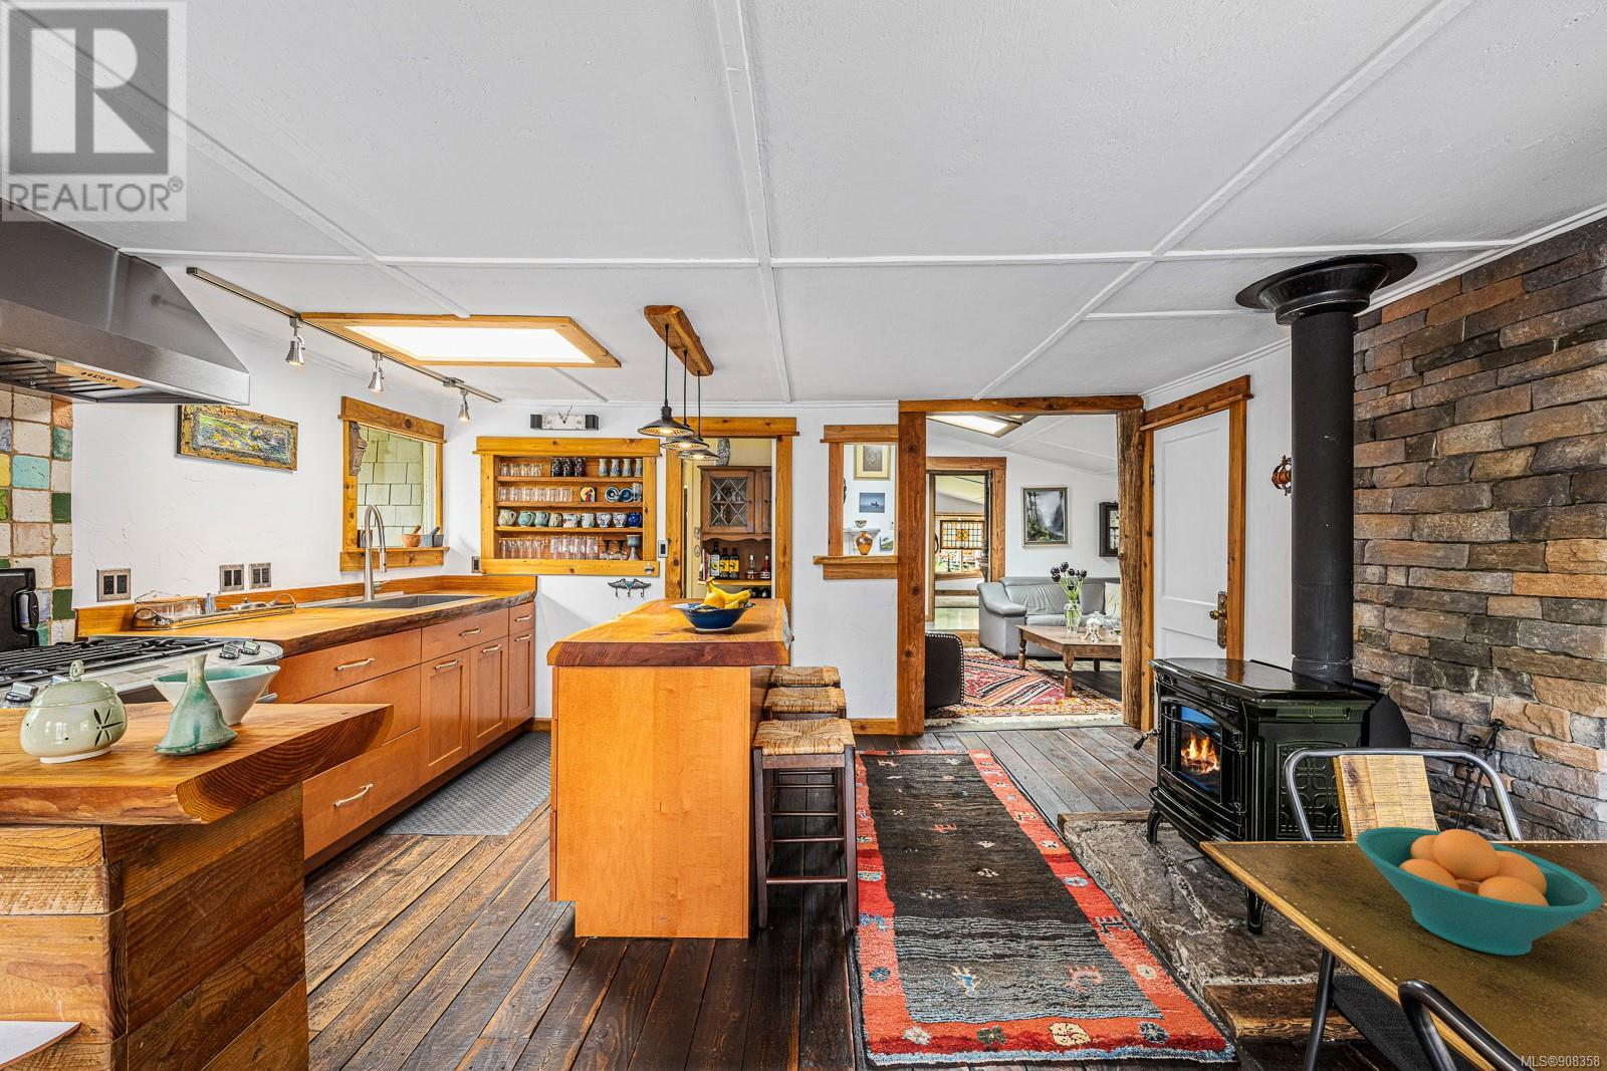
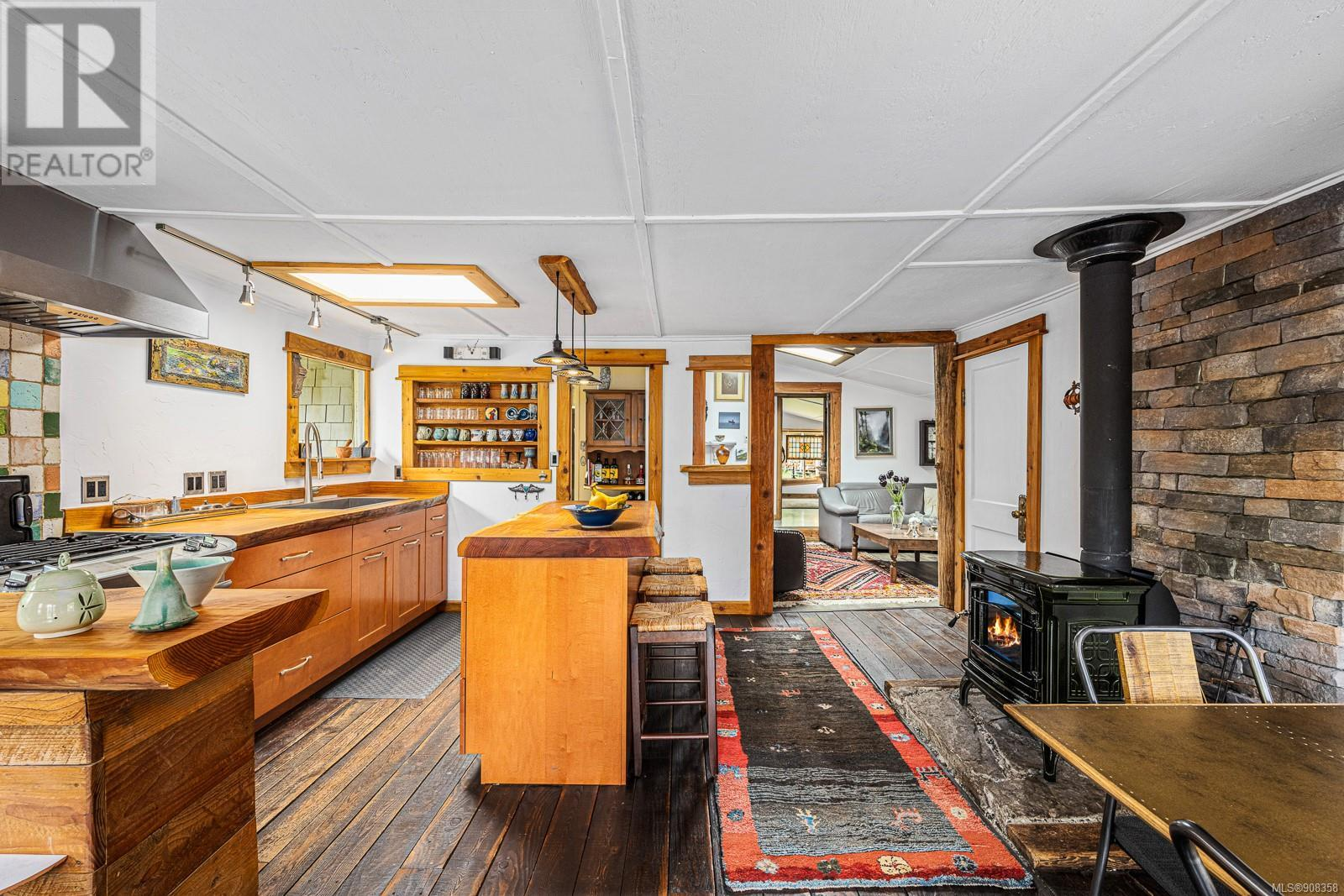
- fruit bowl [1355,826,1603,956]
